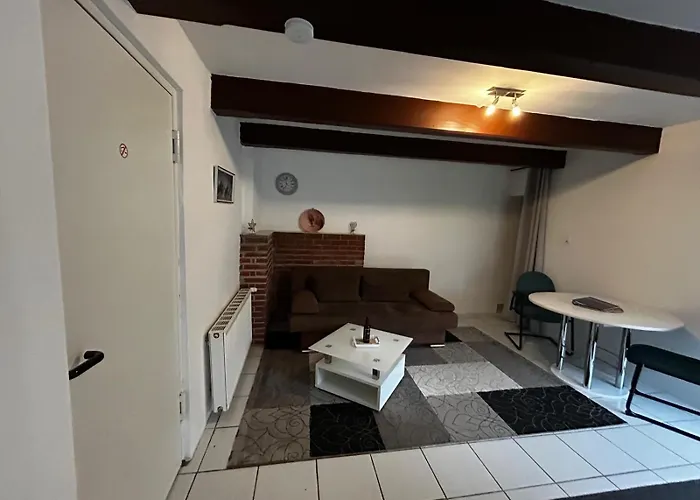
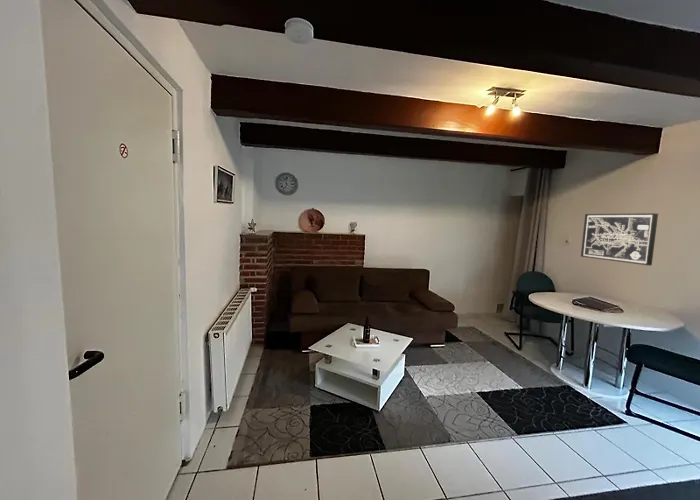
+ wall art [580,212,659,266]
